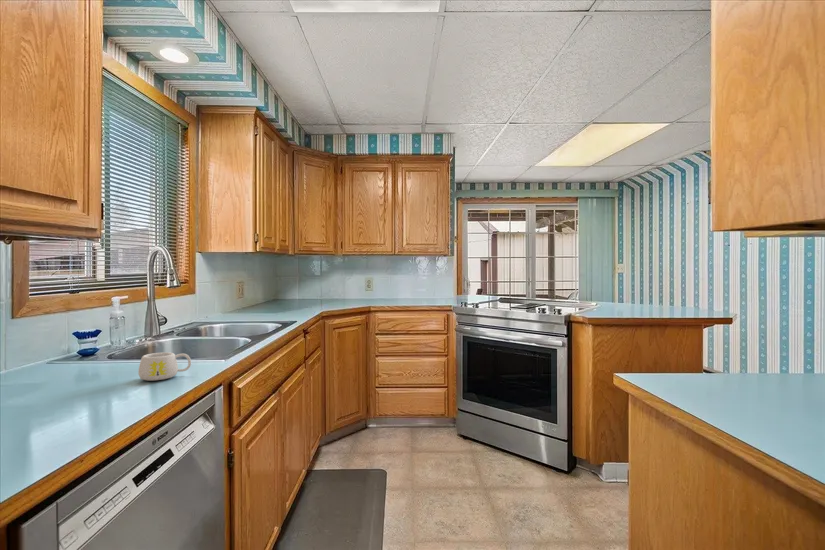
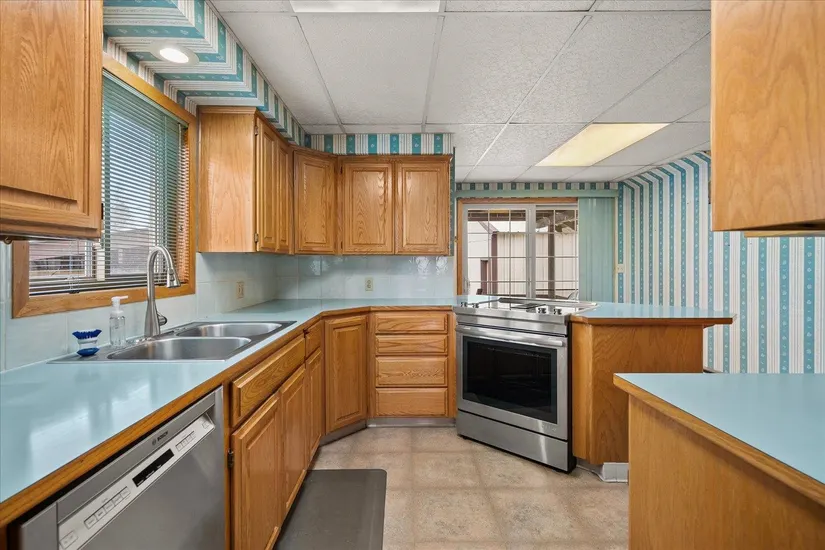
- mug [137,351,192,382]
